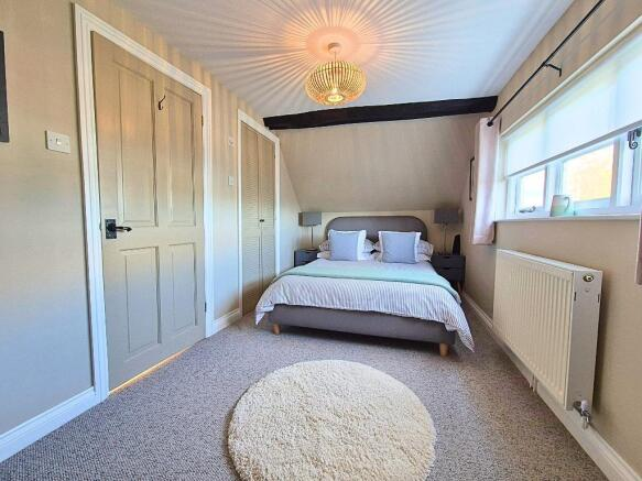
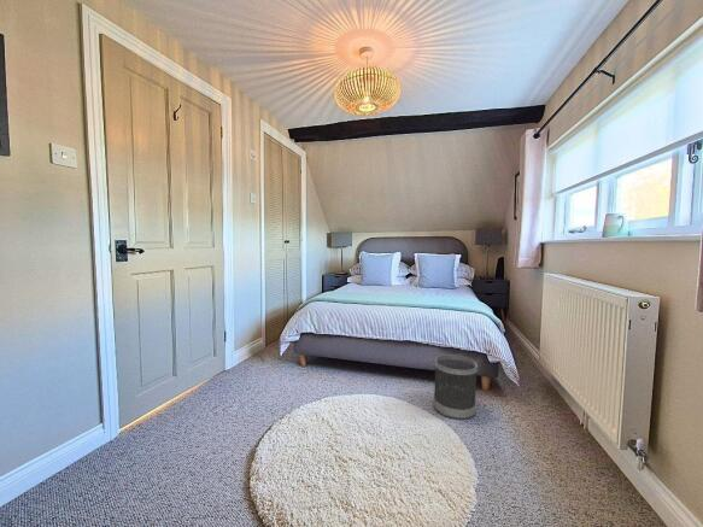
+ wastebasket [432,353,479,421]
